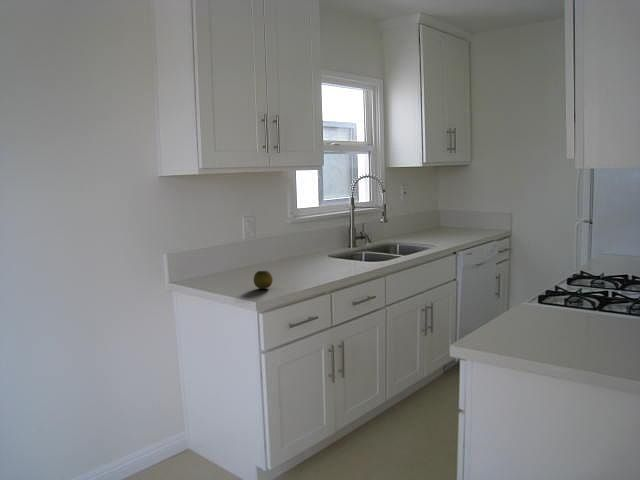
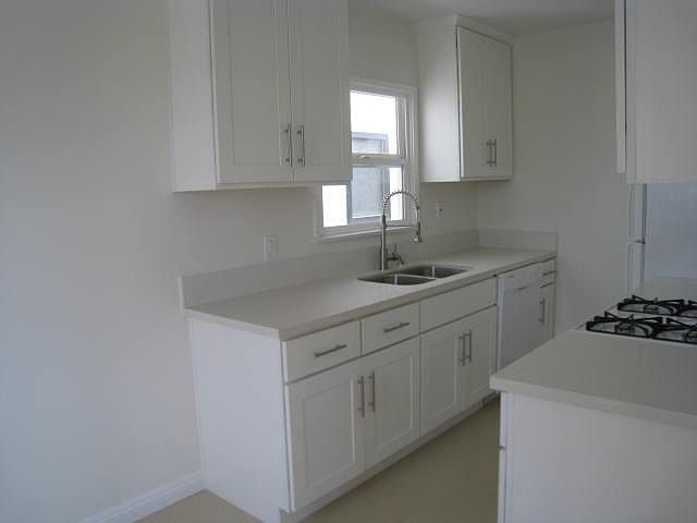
- fruit [253,270,274,290]
